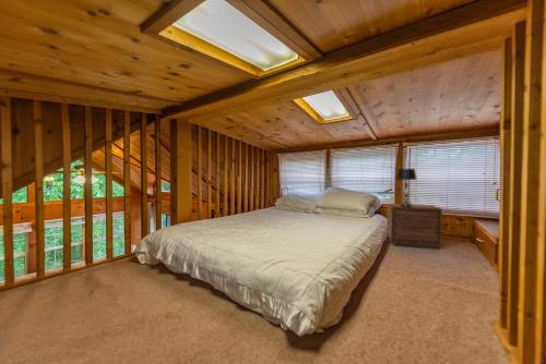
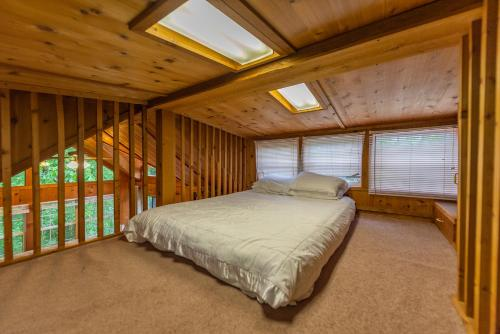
- nightstand [387,203,443,250]
- table lamp [395,168,418,206]
